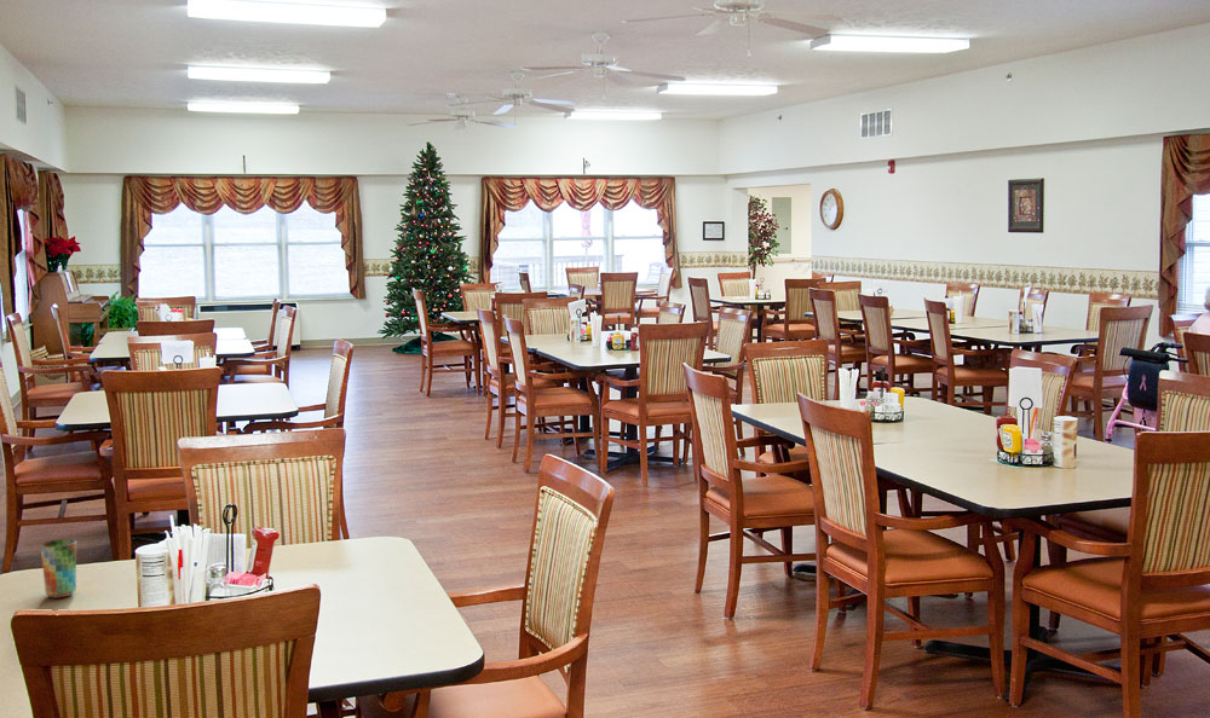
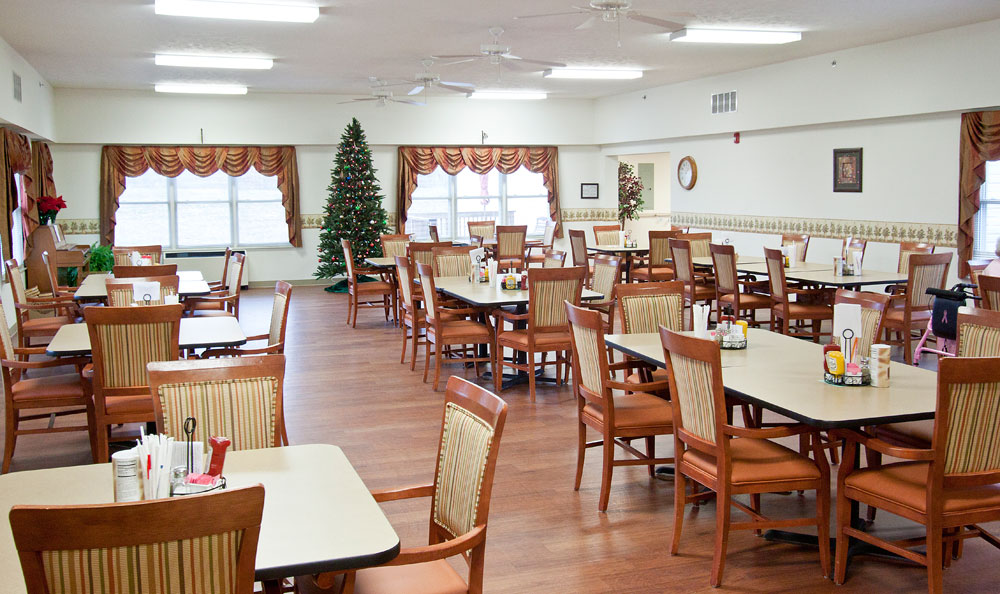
- cup [40,538,77,600]
